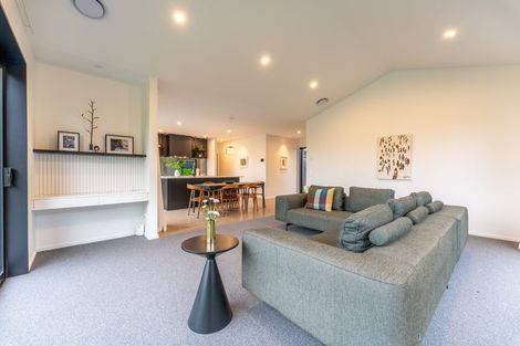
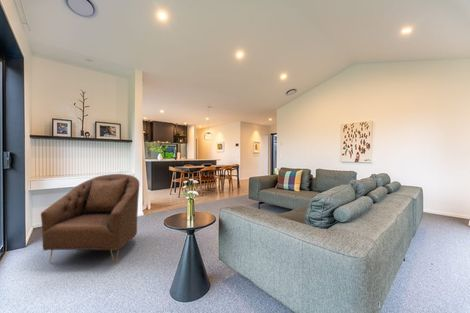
+ armchair [40,173,141,263]
